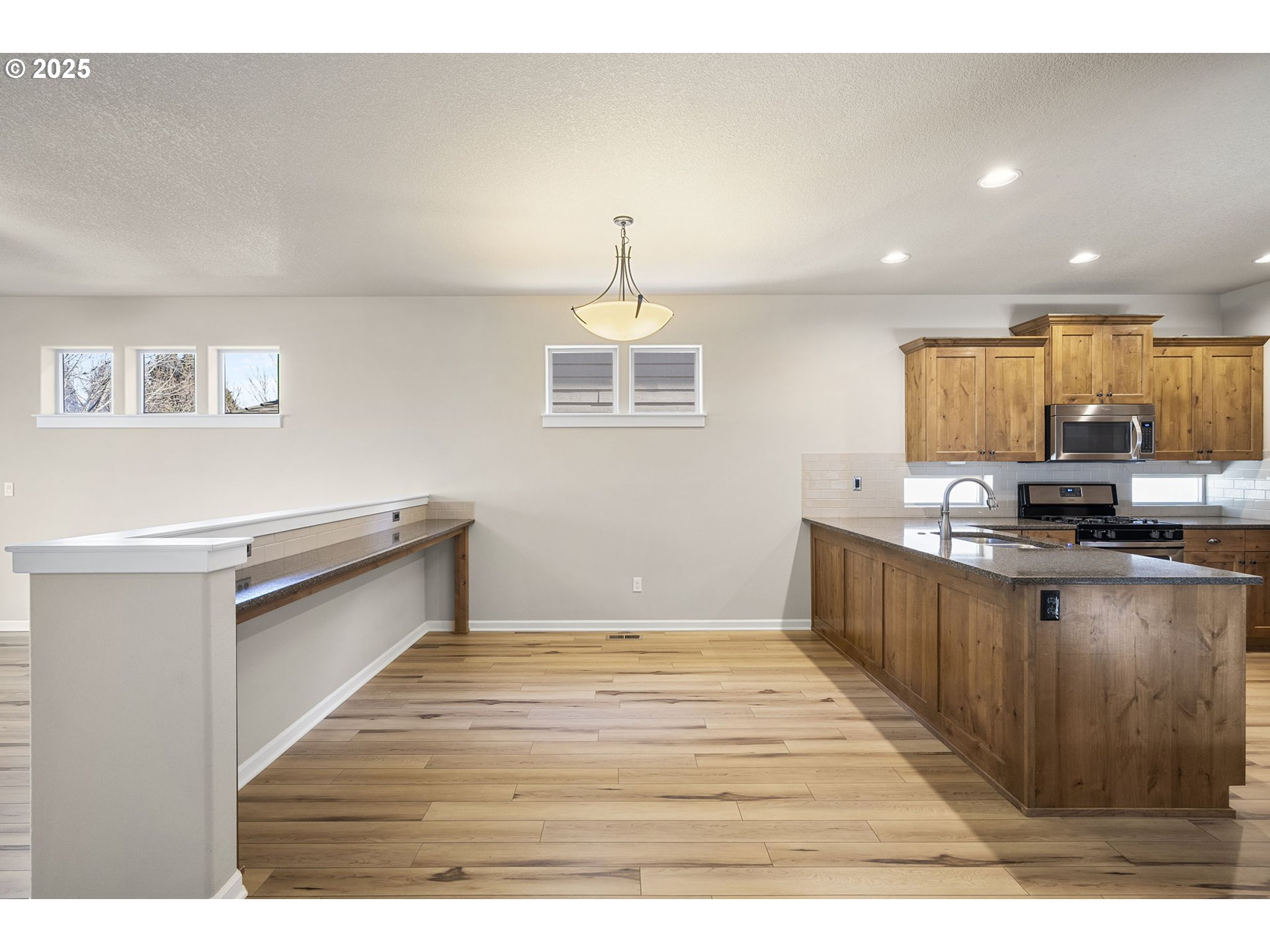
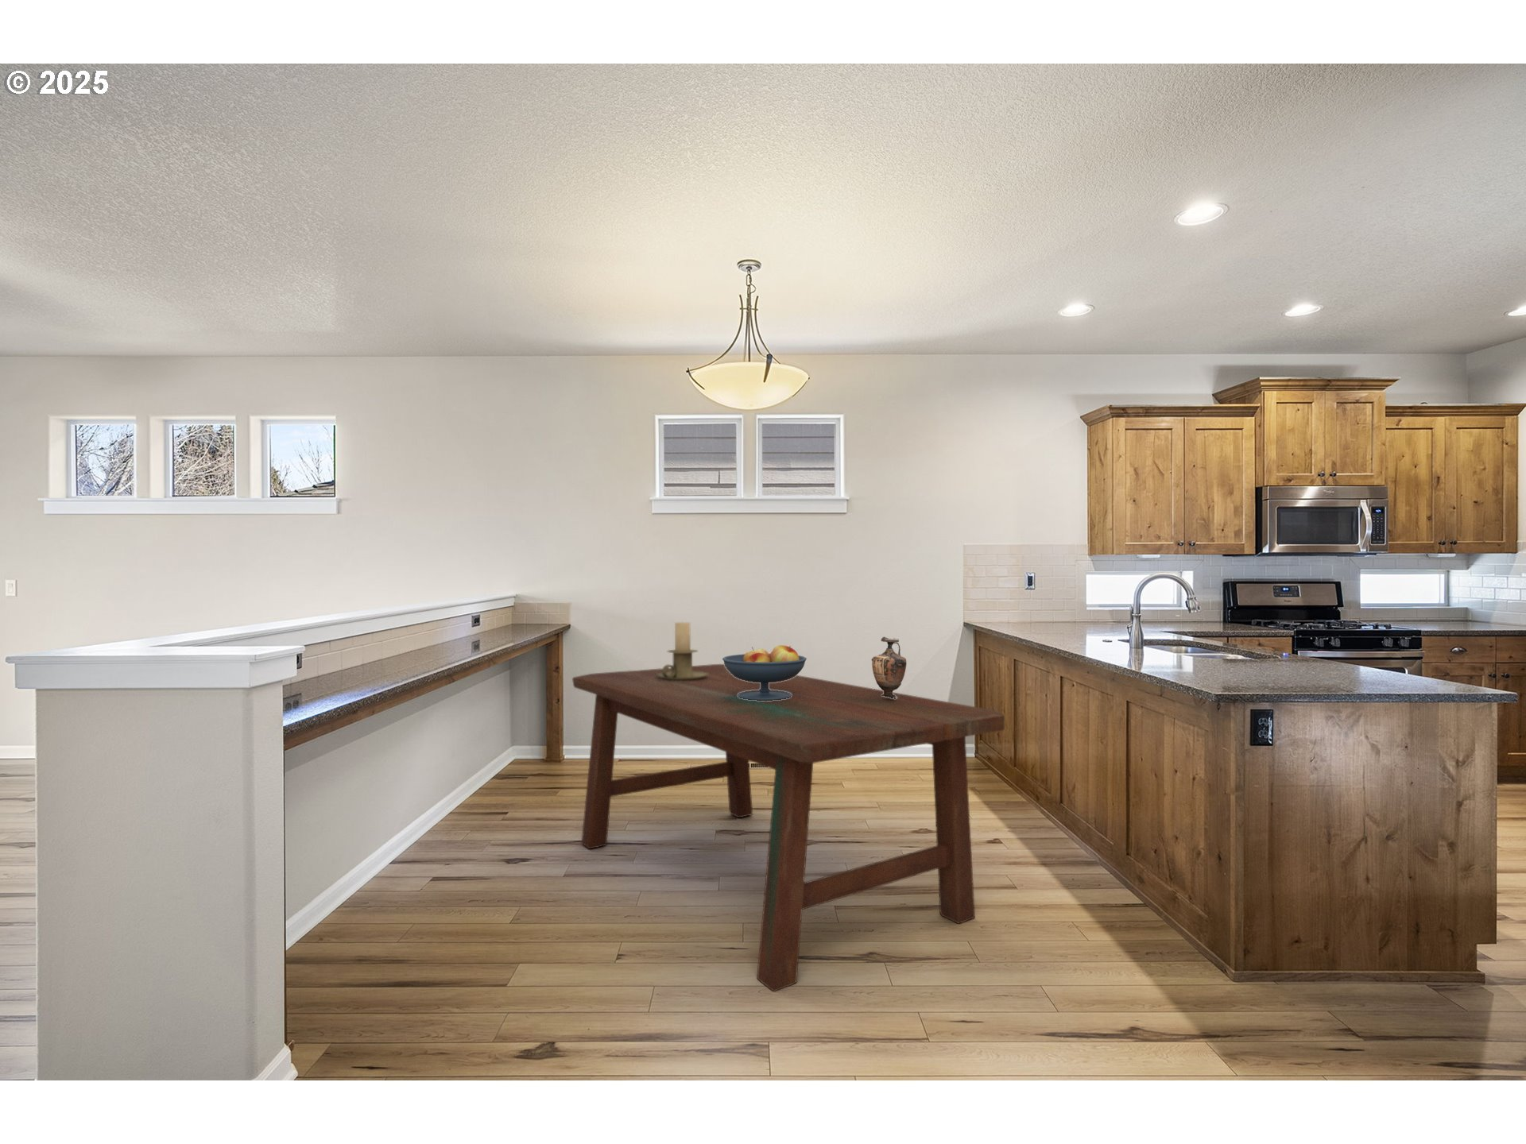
+ fruit bowl [722,644,807,701]
+ dining table [572,663,1006,993]
+ candle holder [656,621,709,680]
+ vase [870,637,907,699]
